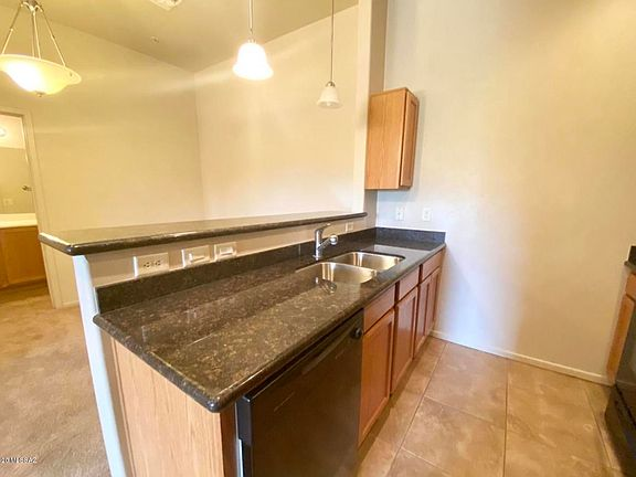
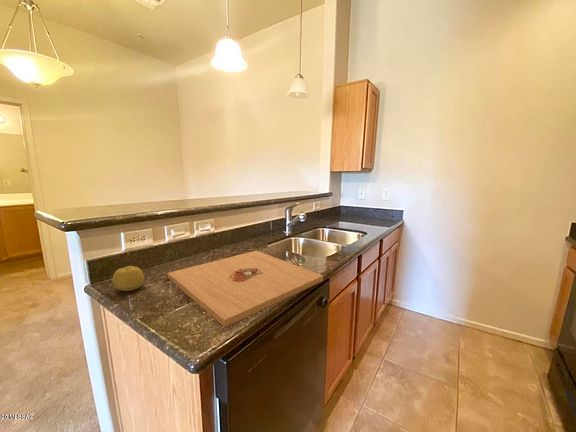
+ fruit [111,265,145,292]
+ platter [167,250,324,328]
